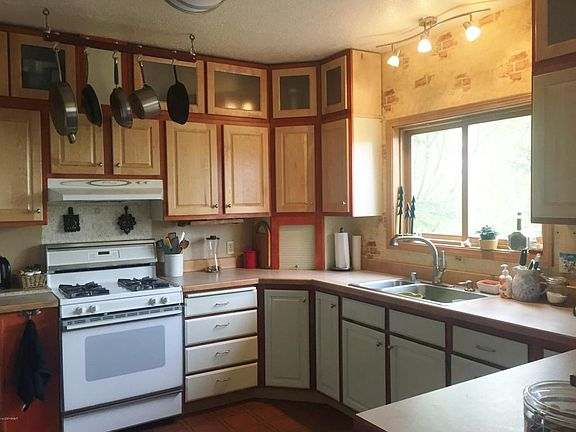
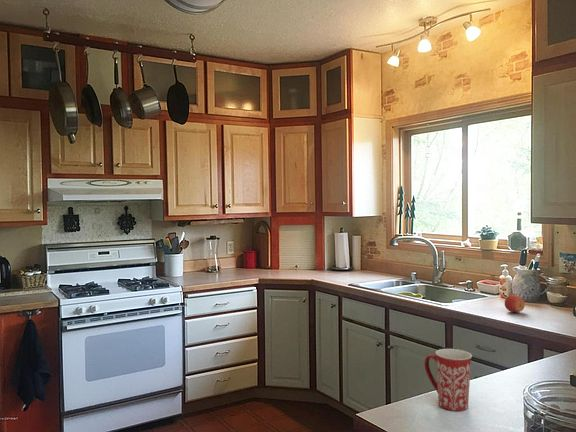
+ mug [424,348,473,412]
+ apple [504,294,526,313]
